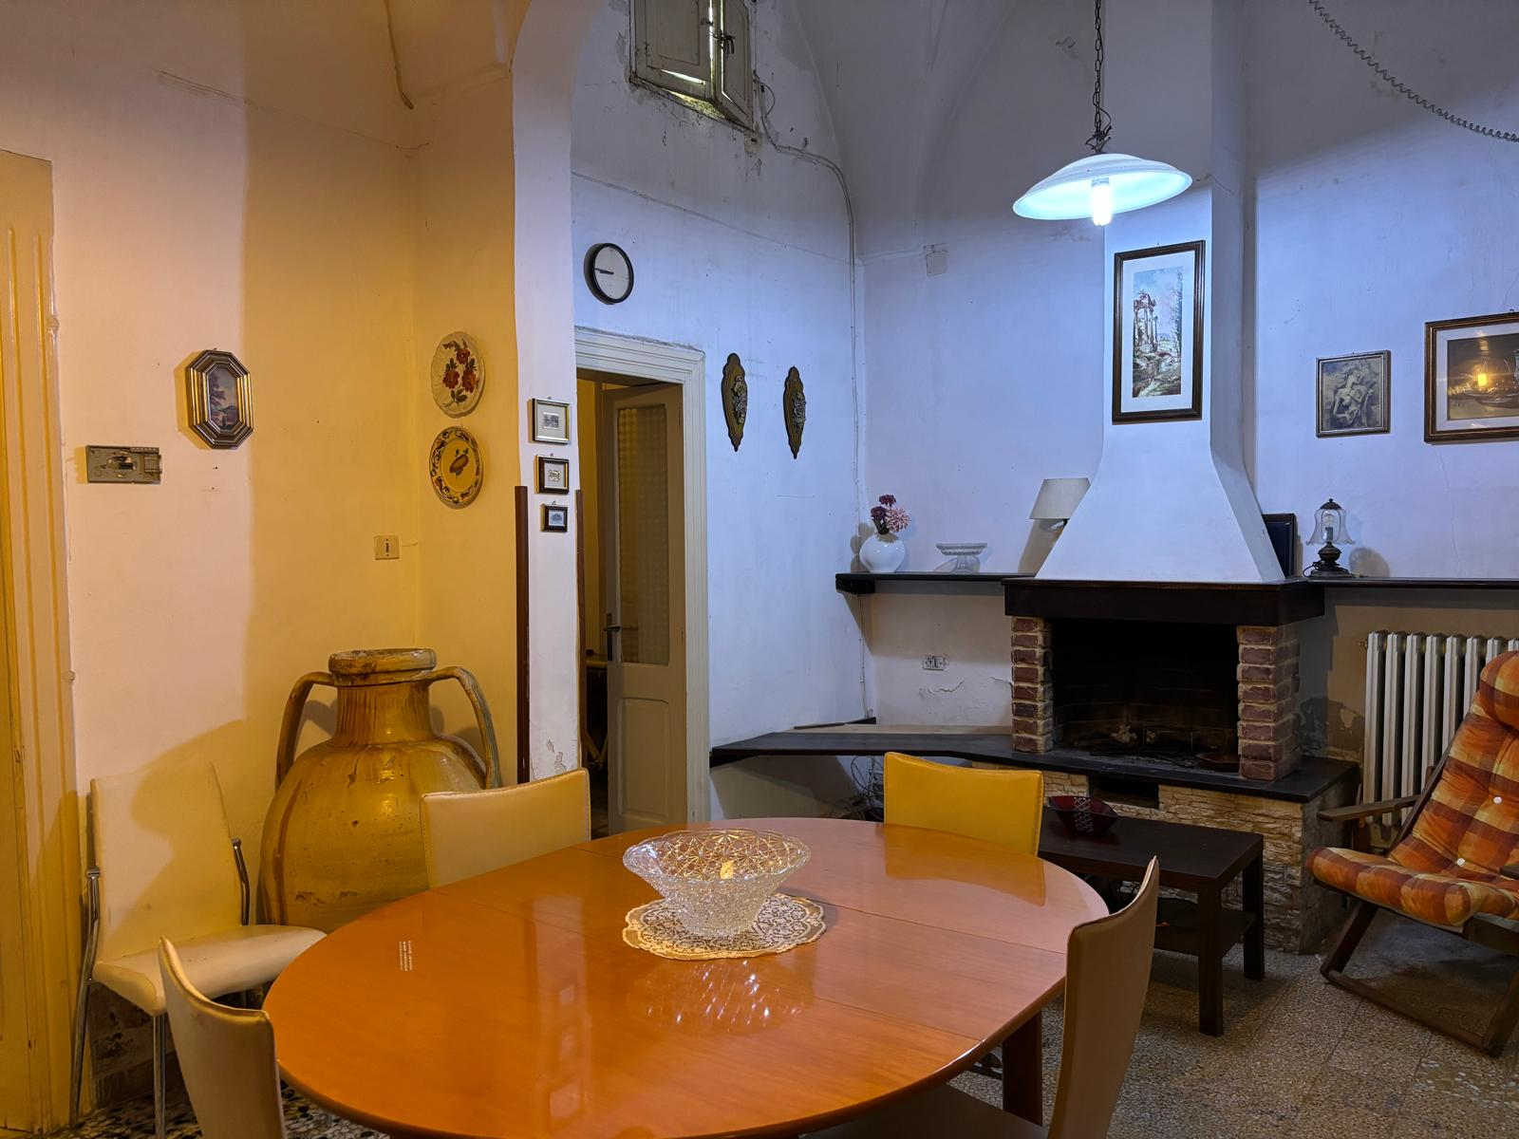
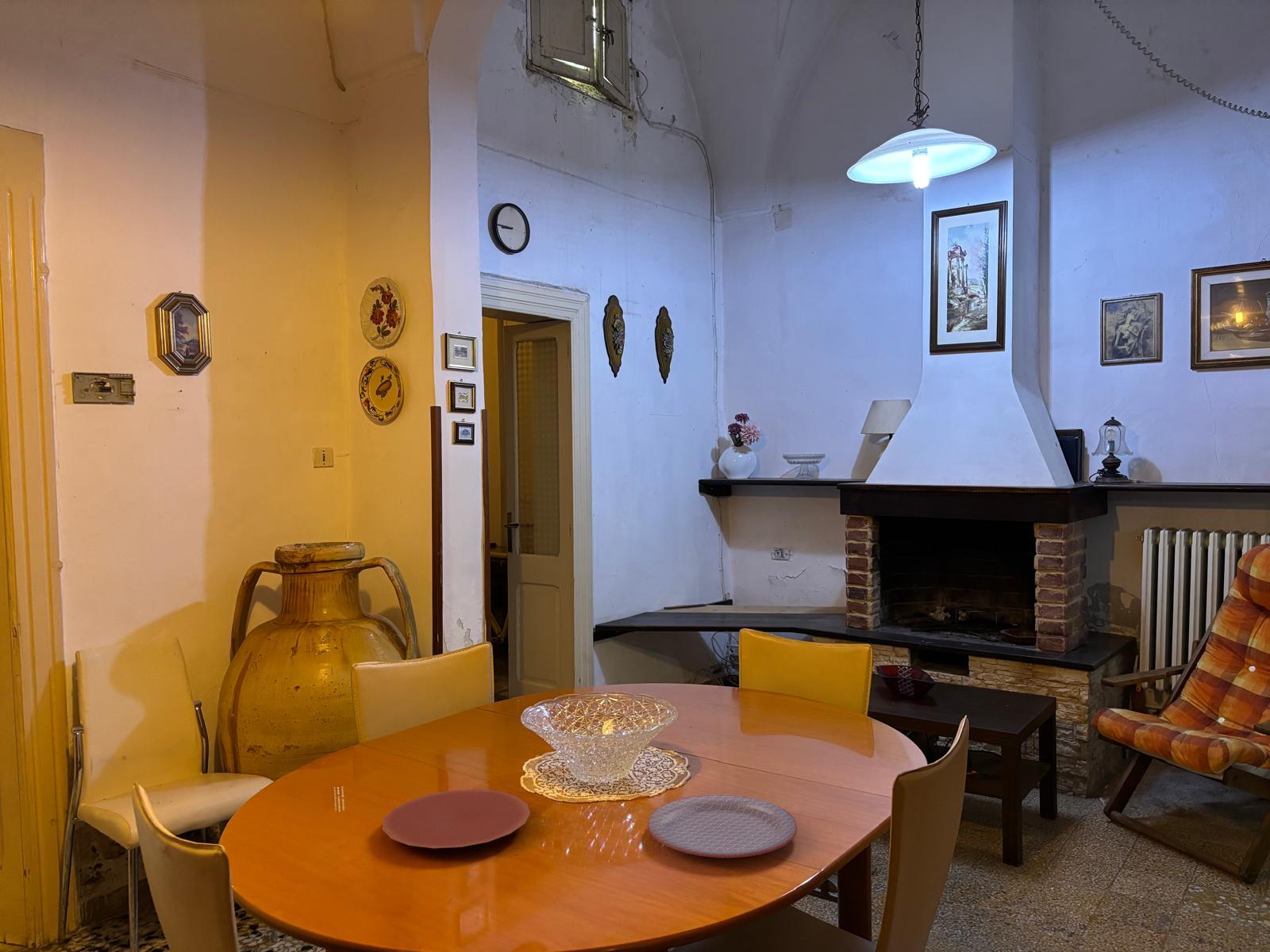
+ plate [382,789,531,849]
+ plate [647,793,799,858]
